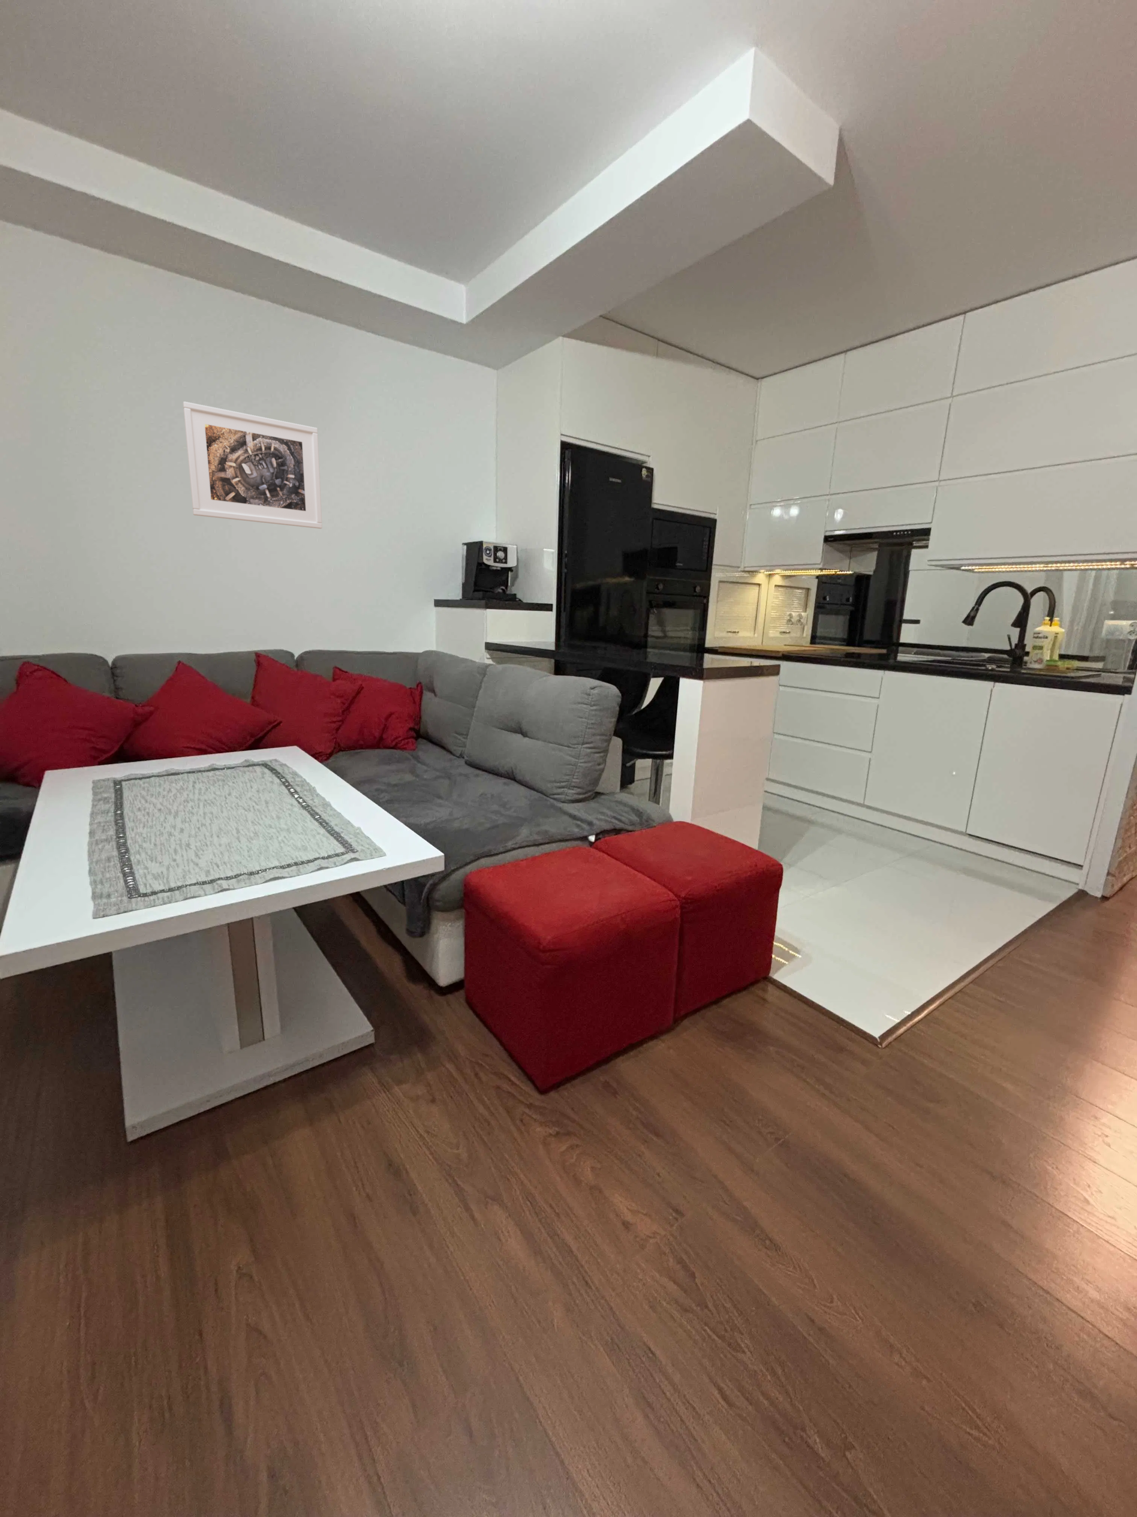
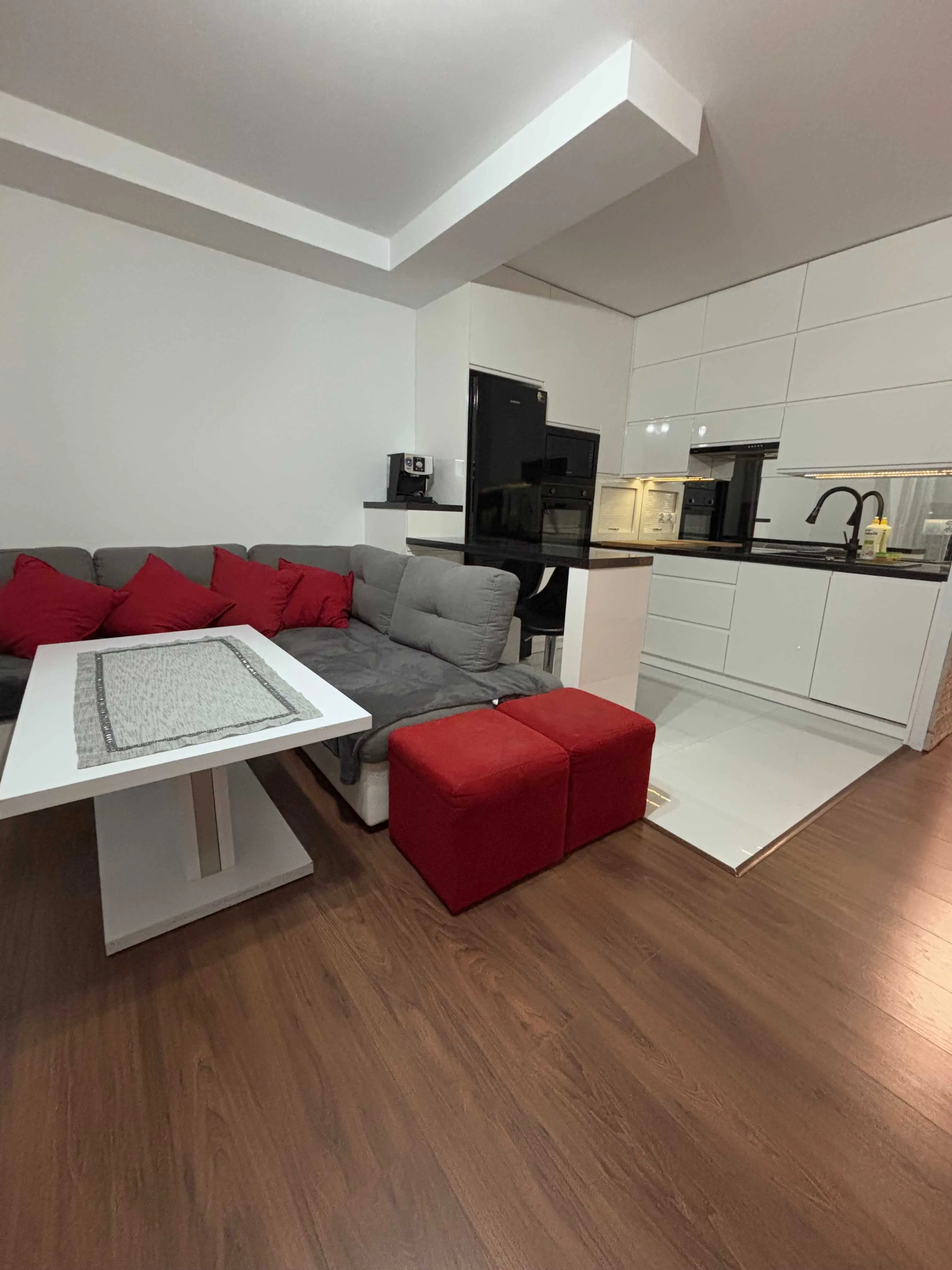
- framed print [183,401,322,529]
